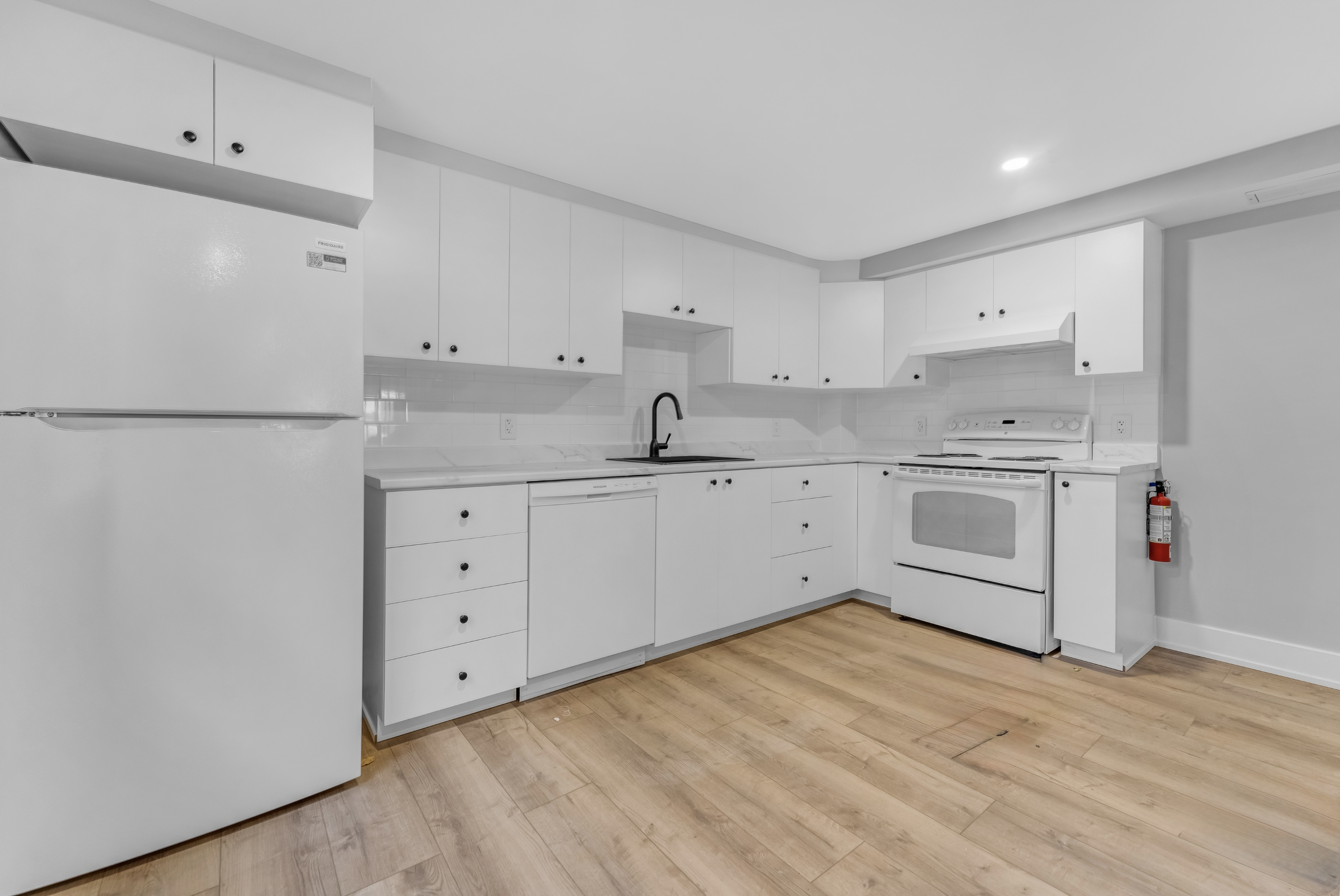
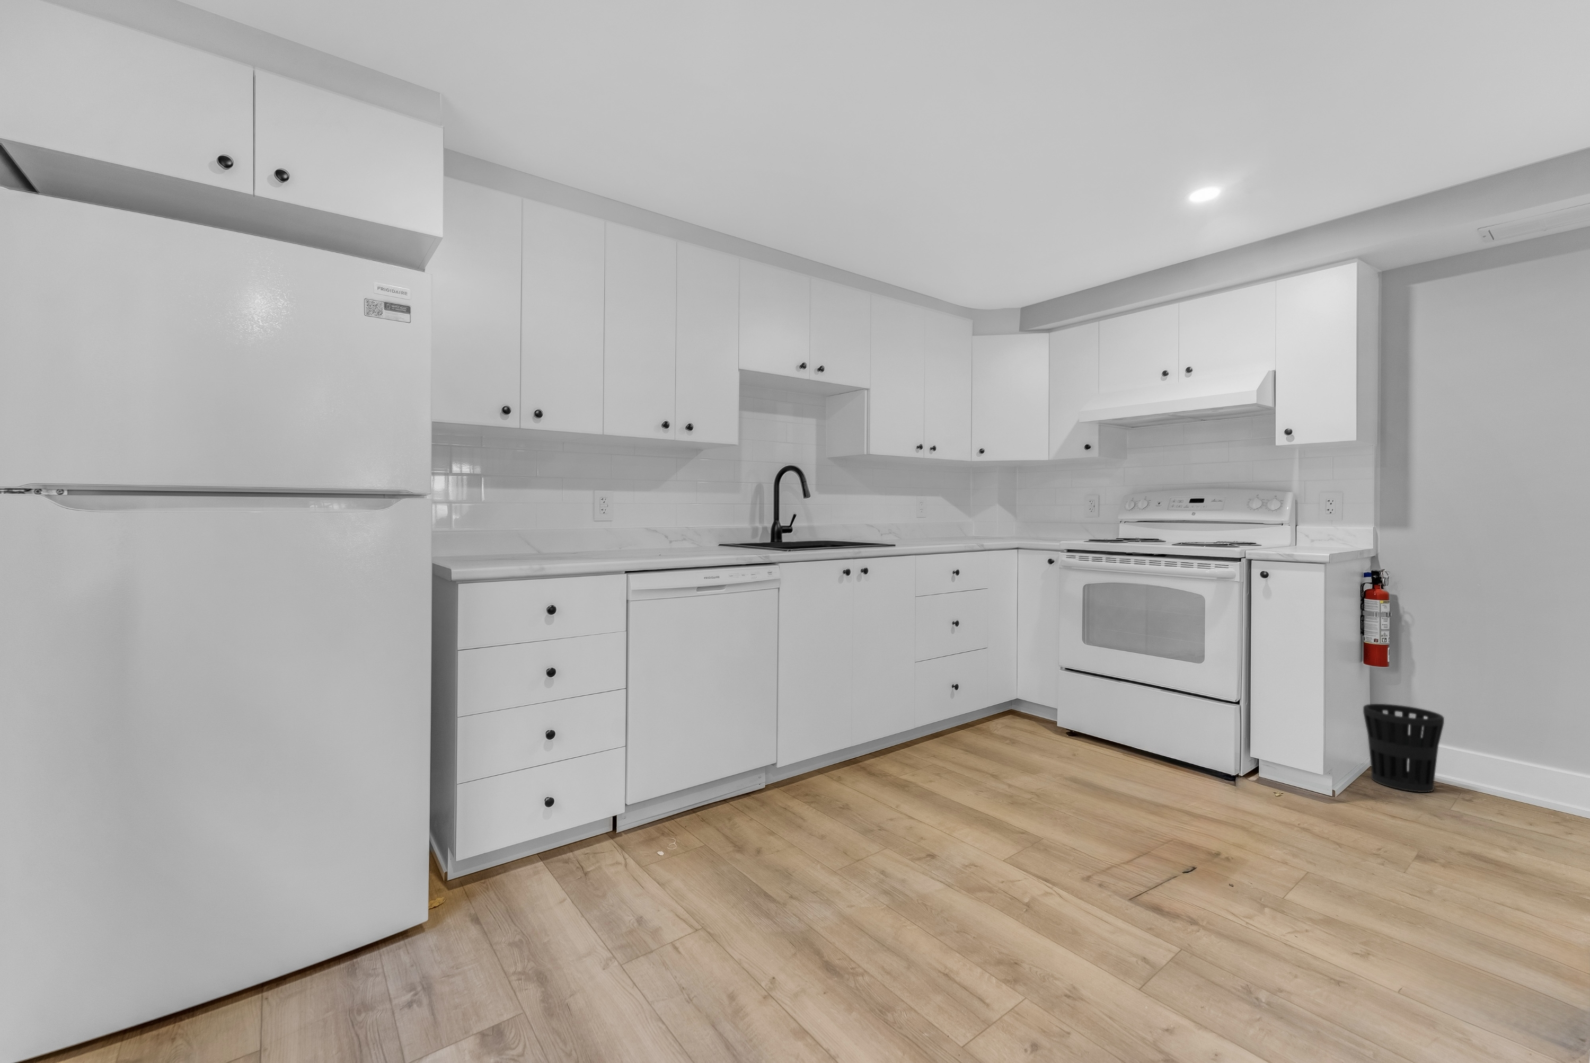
+ wastebasket [1362,704,1445,793]
